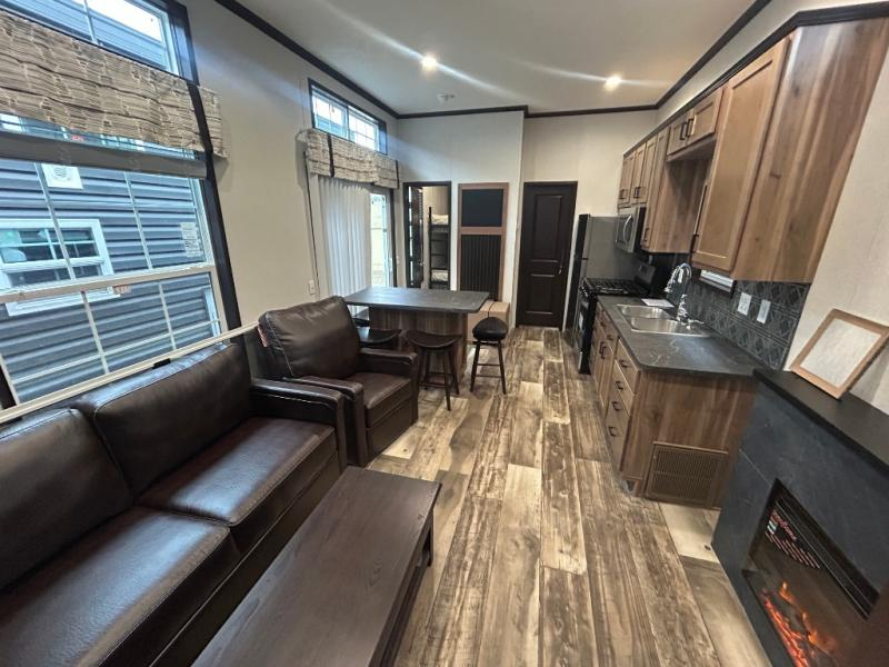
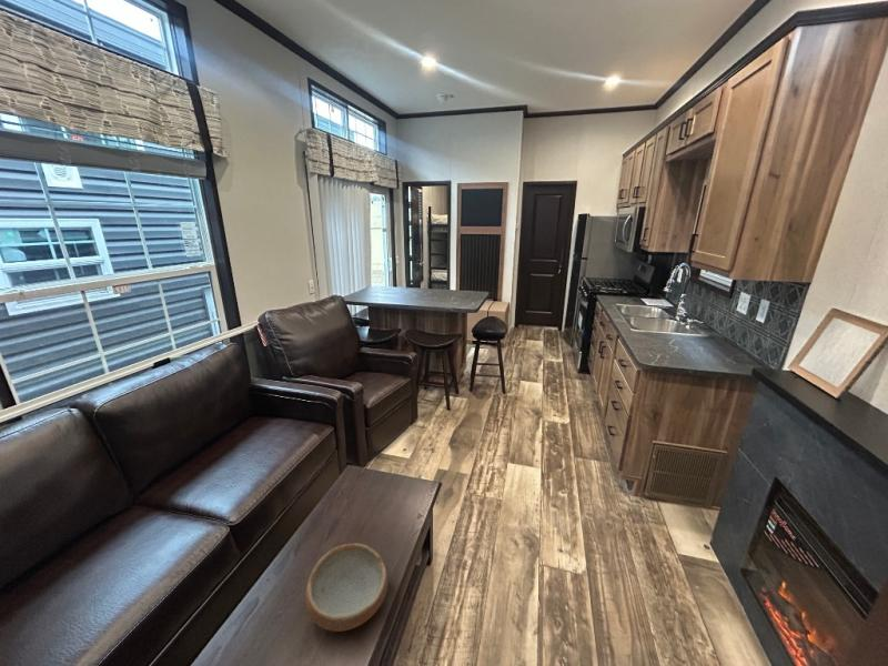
+ bowl [304,543,390,633]
